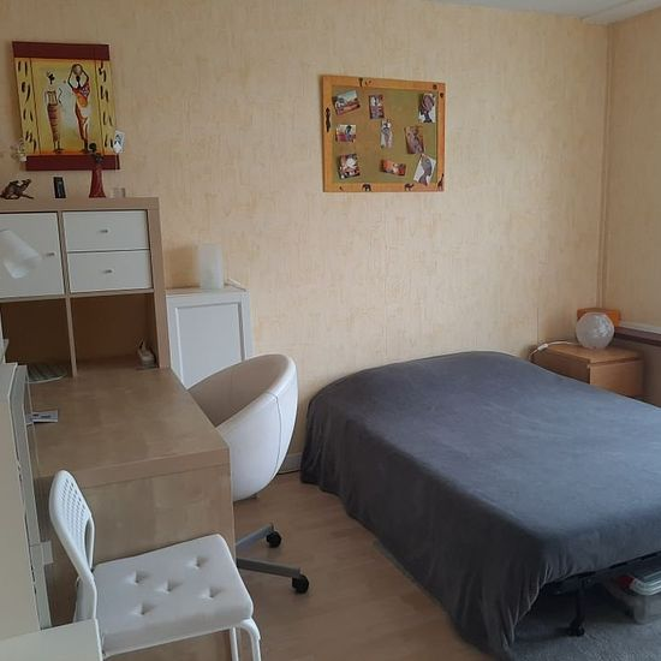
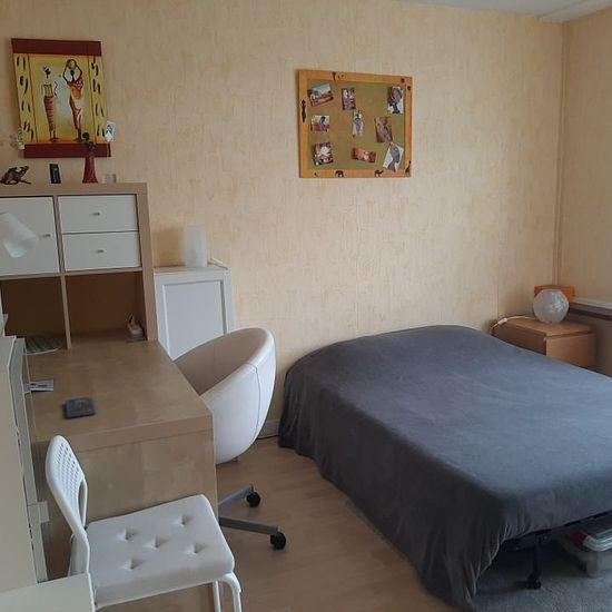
+ smartphone [65,396,97,419]
